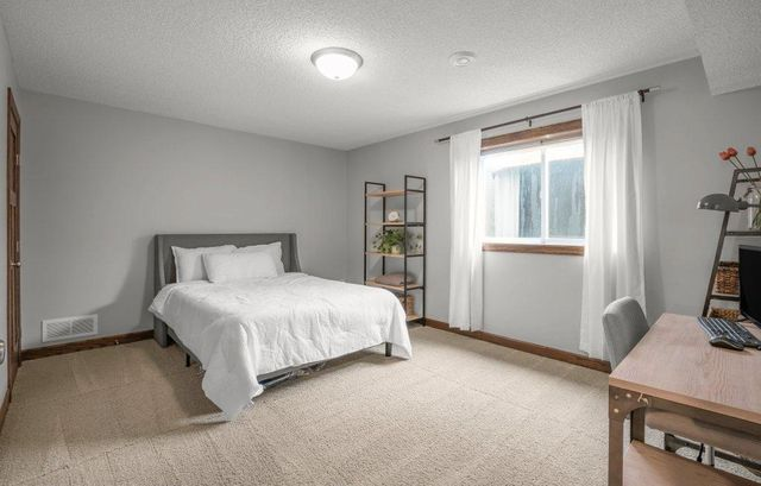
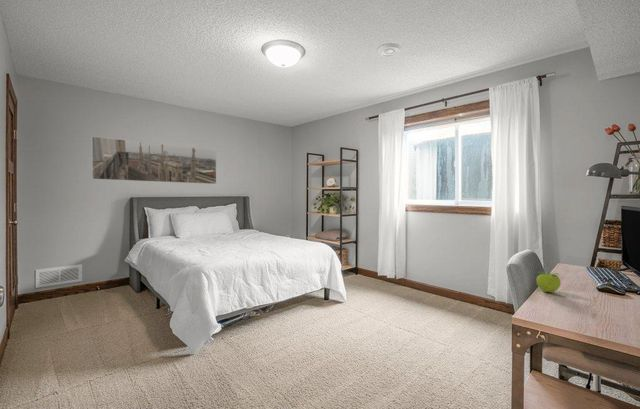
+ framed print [91,135,217,185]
+ fruit [536,270,562,293]
